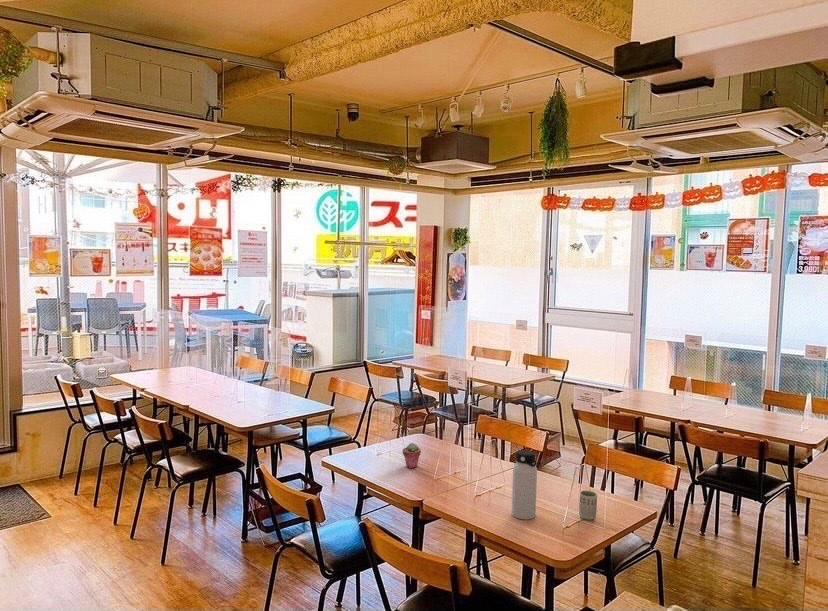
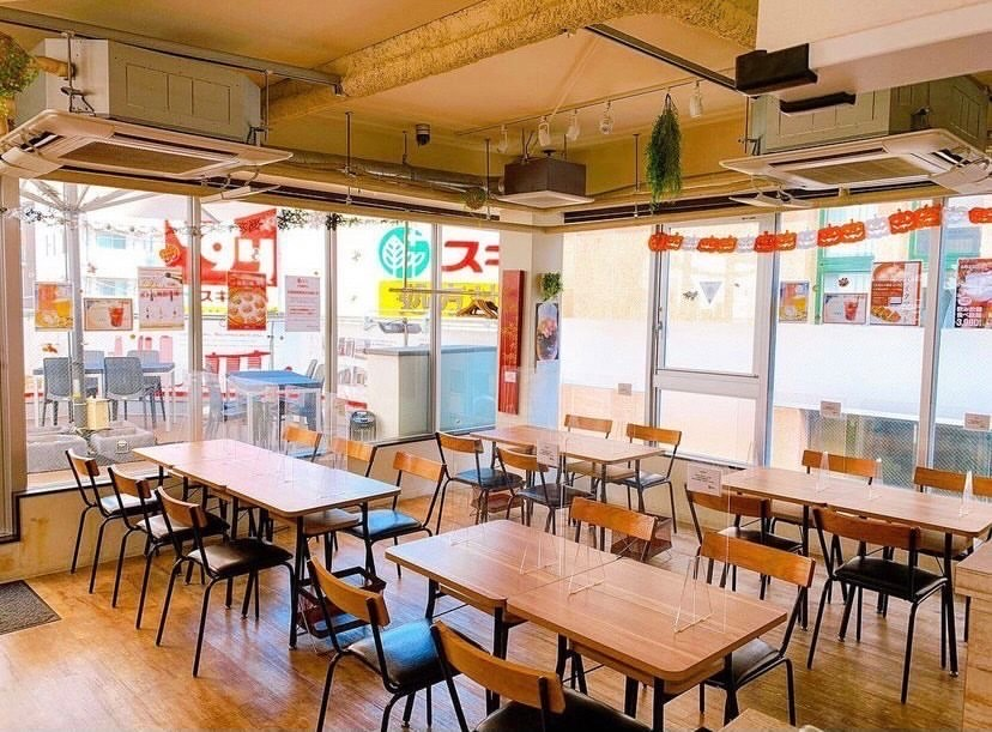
- water bottle [511,449,538,520]
- potted succulent [401,442,422,469]
- cup [578,489,598,521]
